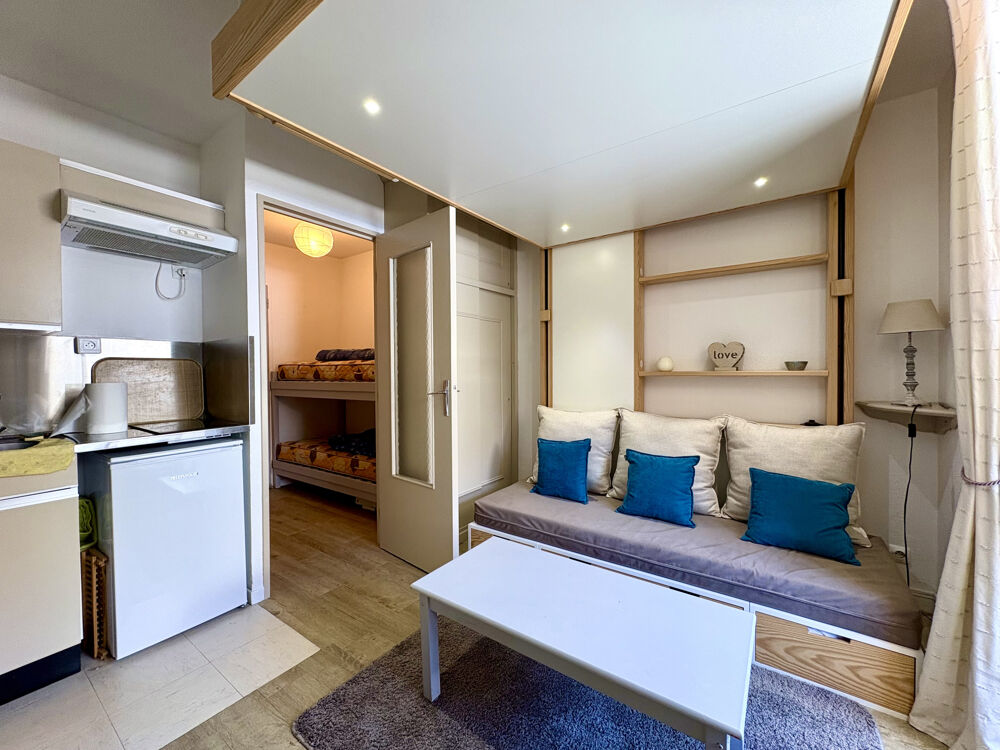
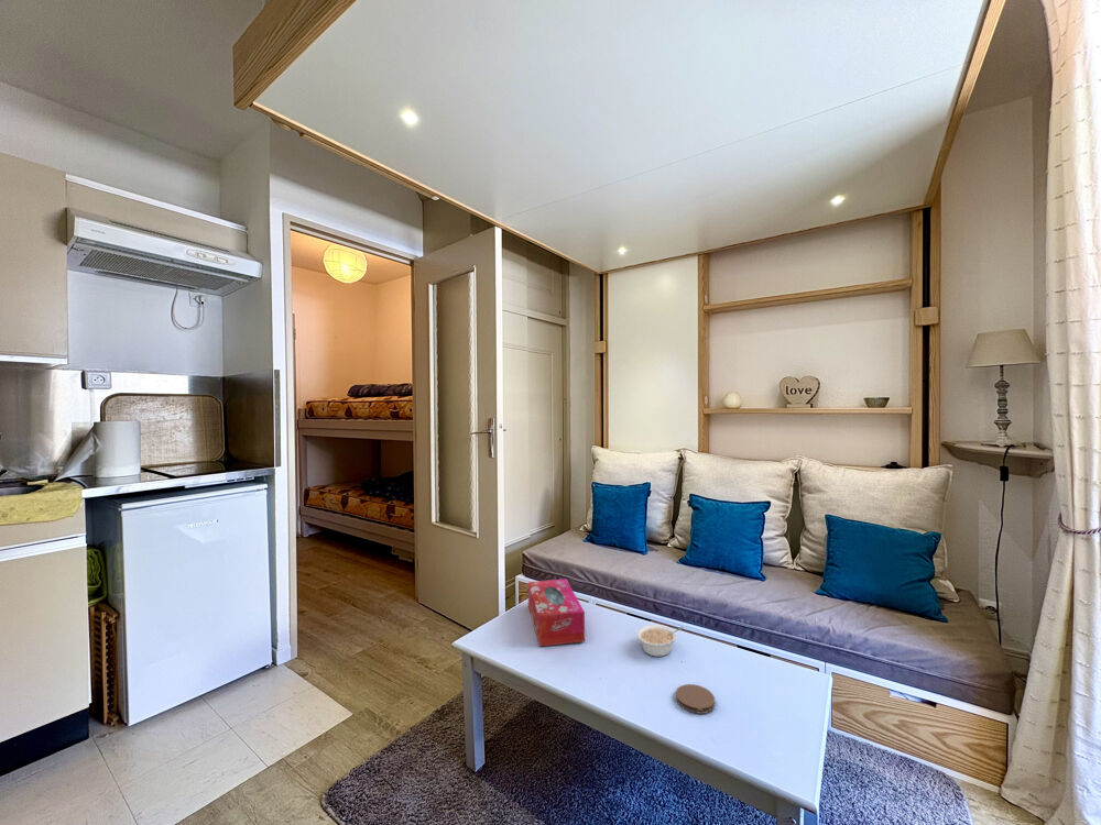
+ tissue box [527,578,586,648]
+ coaster [675,683,716,715]
+ legume [635,624,685,658]
